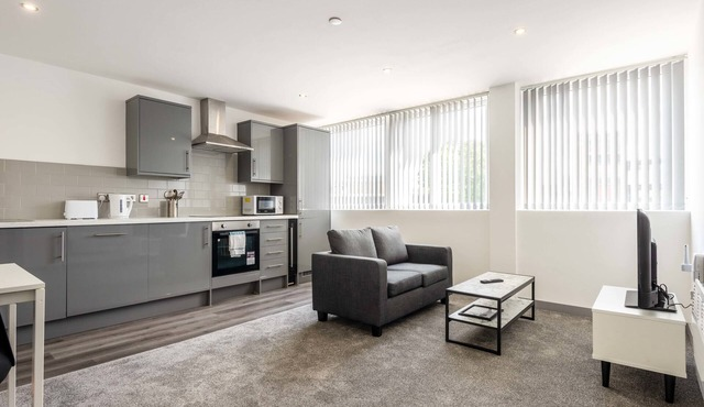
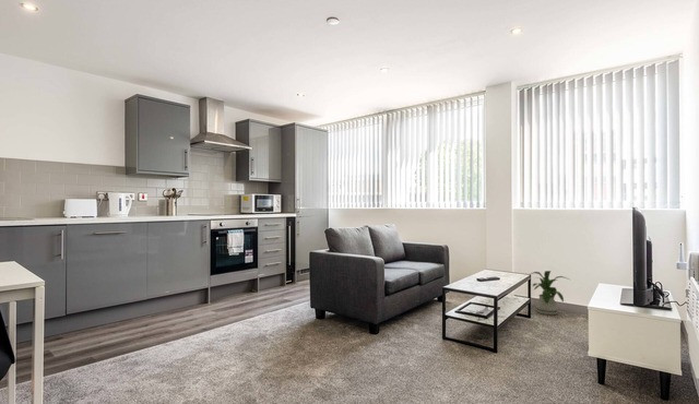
+ house plant [530,270,570,316]
